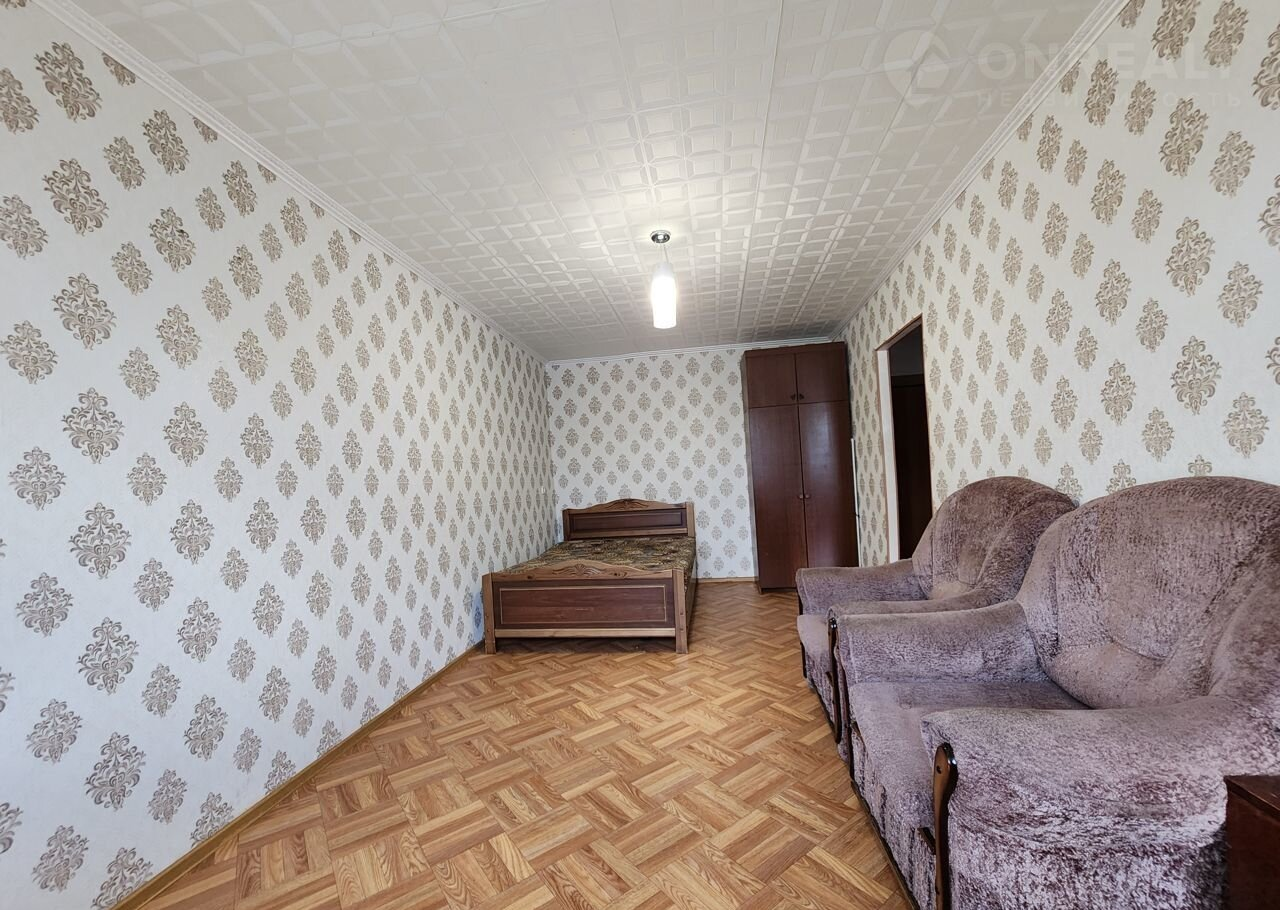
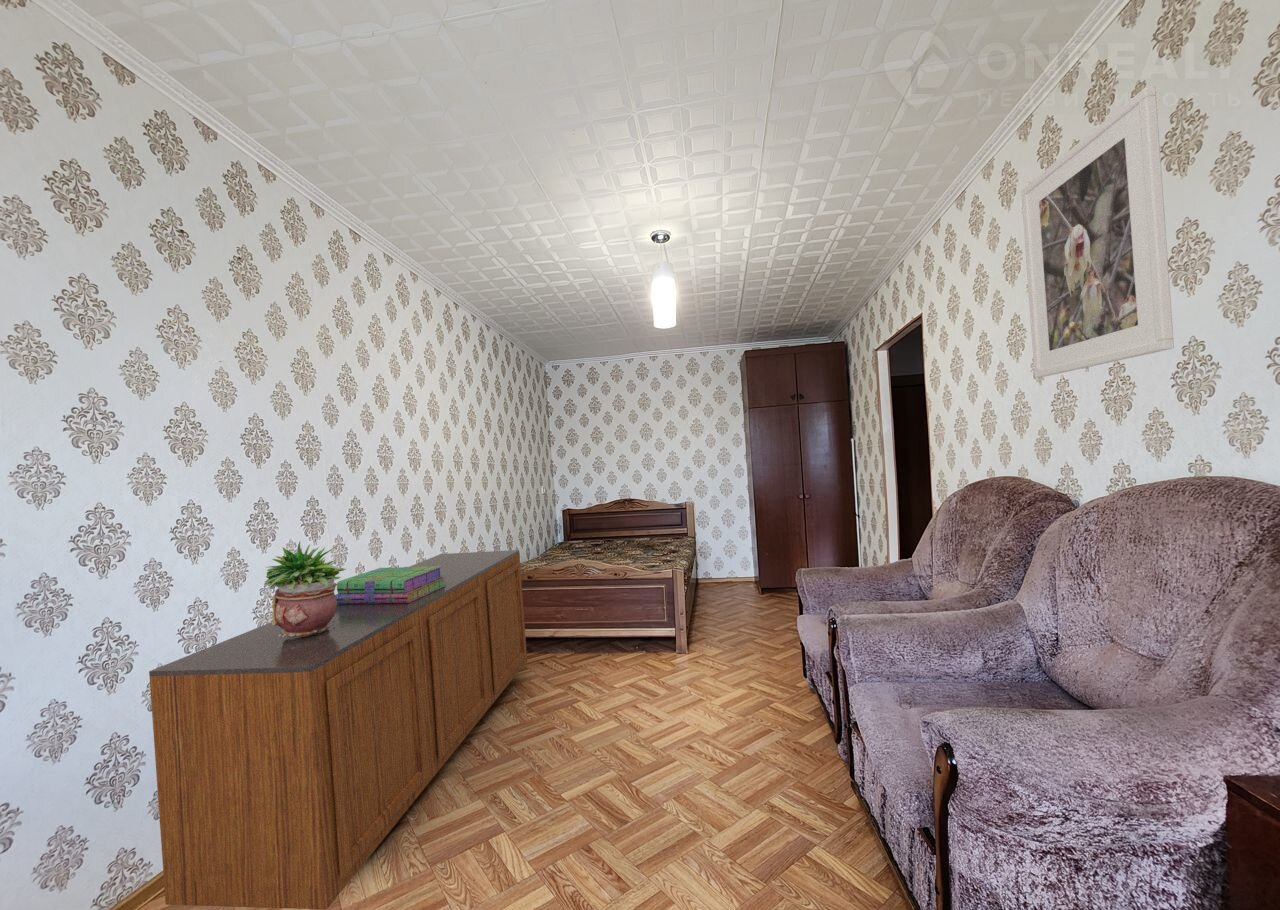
+ stack of books [335,566,446,604]
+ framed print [1020,85,1175,379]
+ potted plant [263,541,347,638]
+ sideboard [148,549,528,910]
